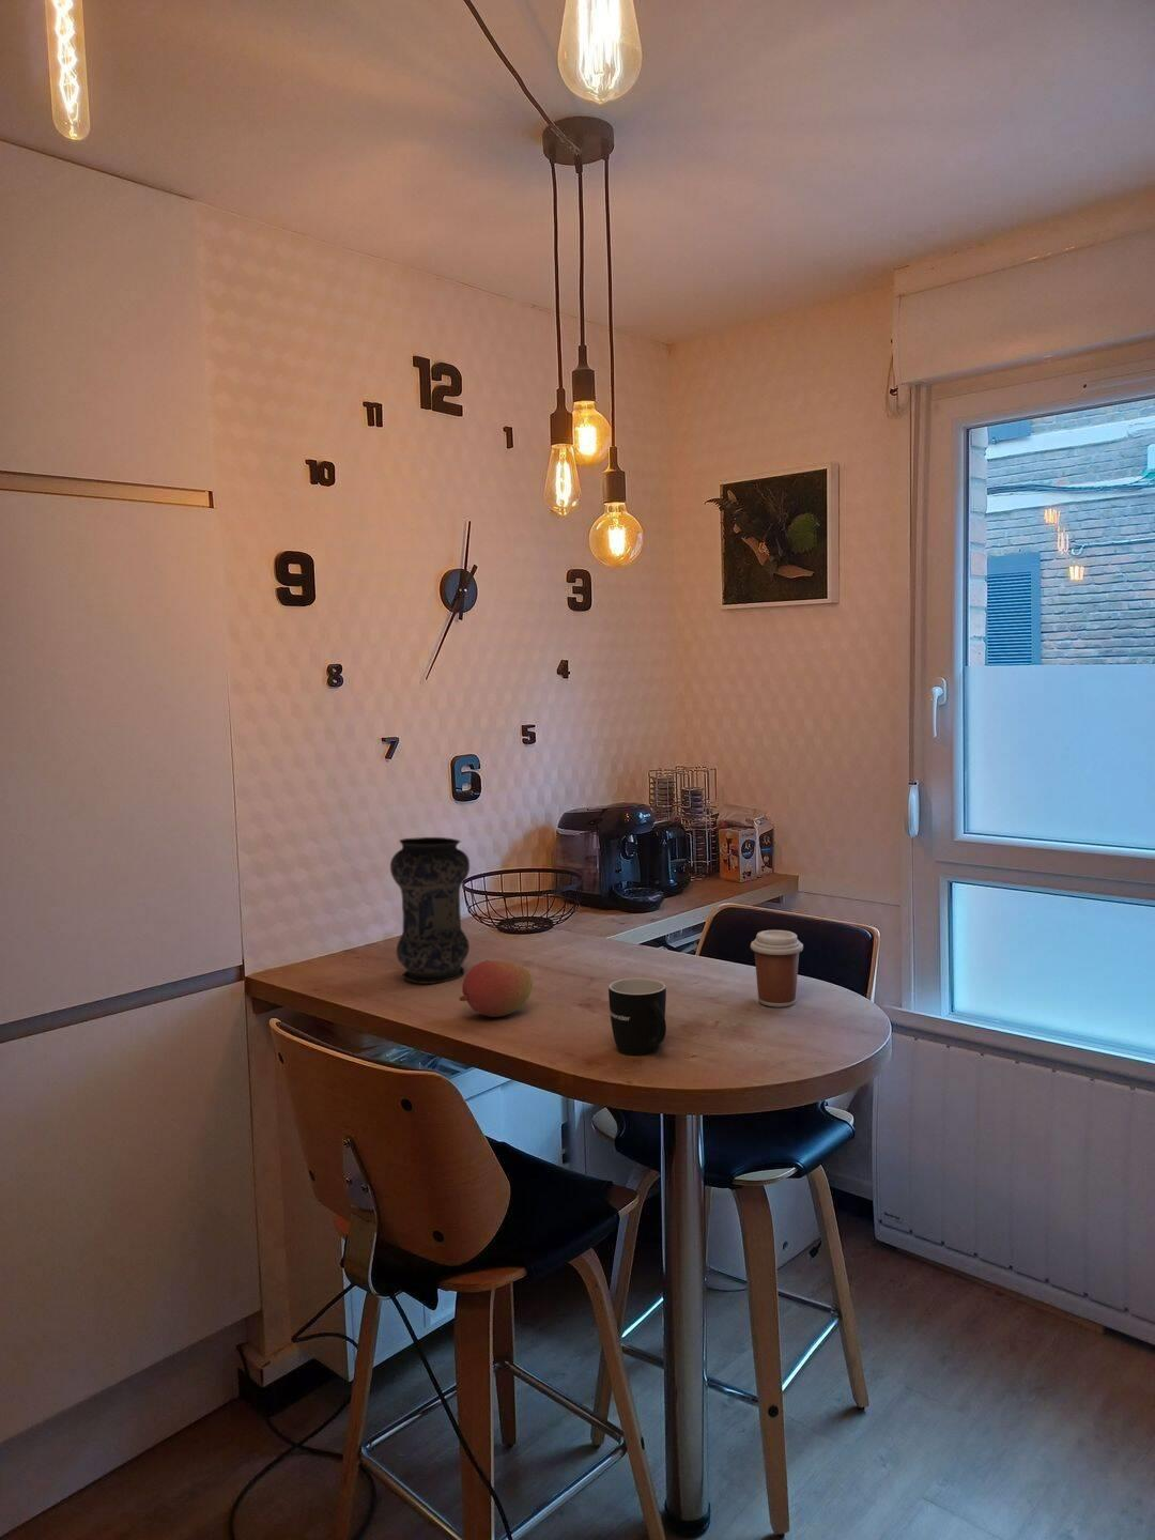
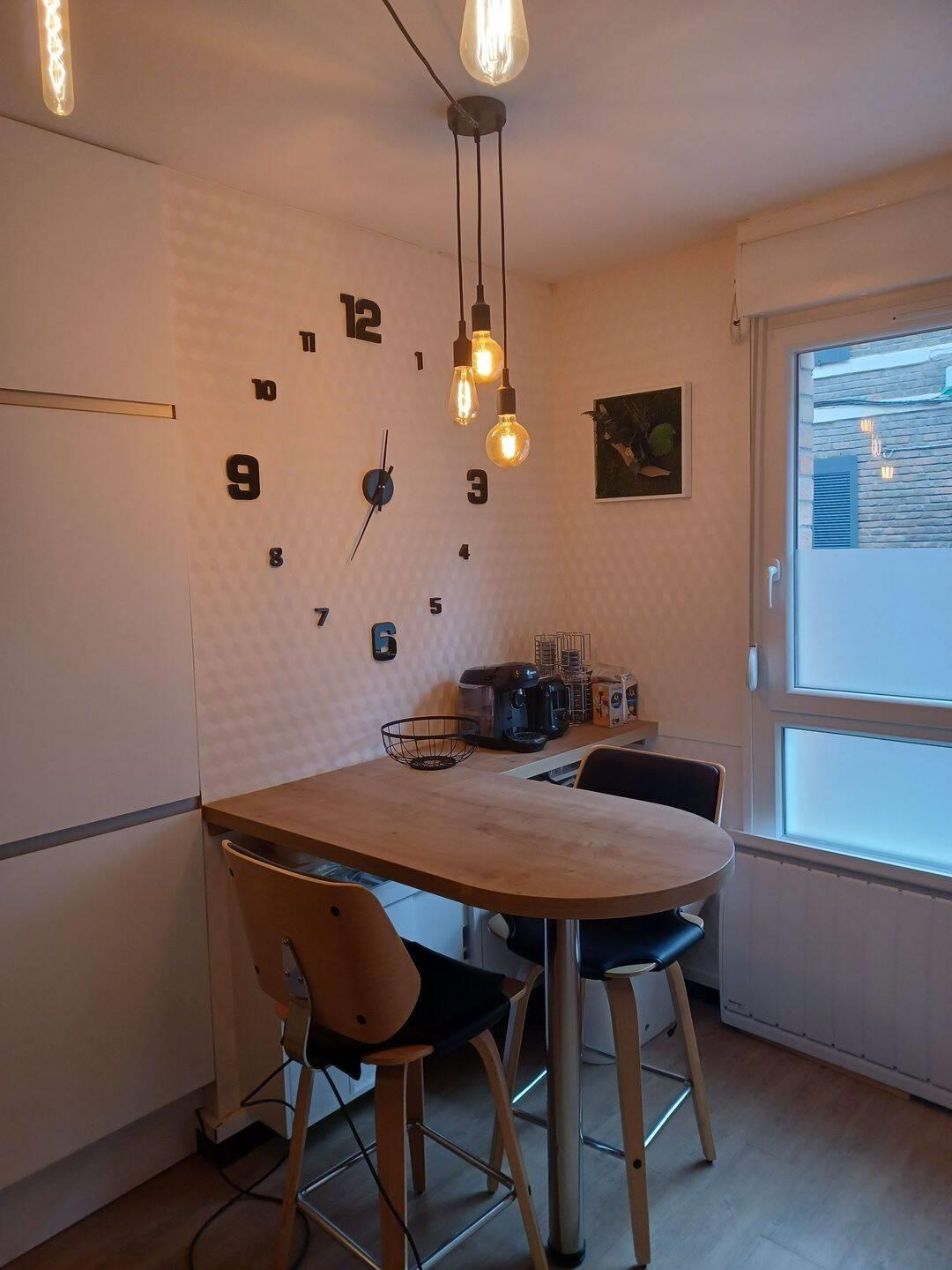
- vase [389,837,471,985]
- coffee cup [750,929,804,1009]
- mug [608,976,667,1056]
- fruit [459,959,534,1019]
